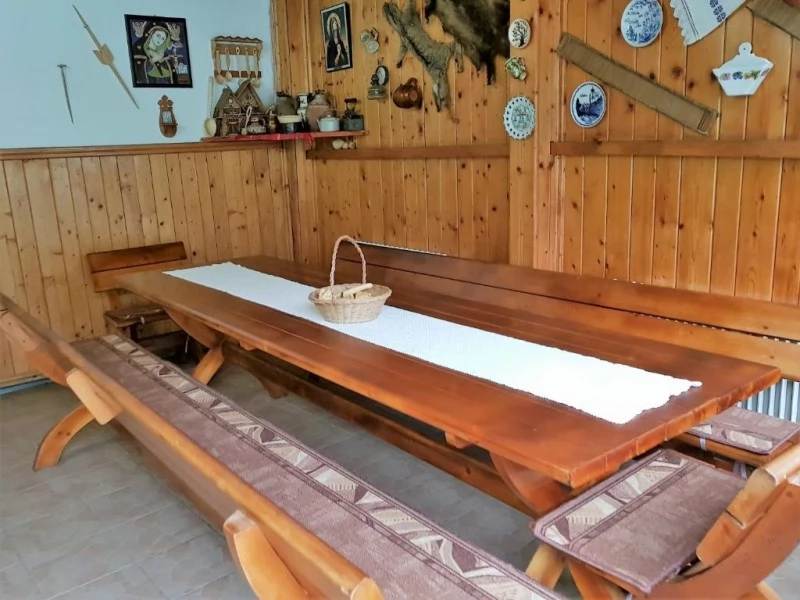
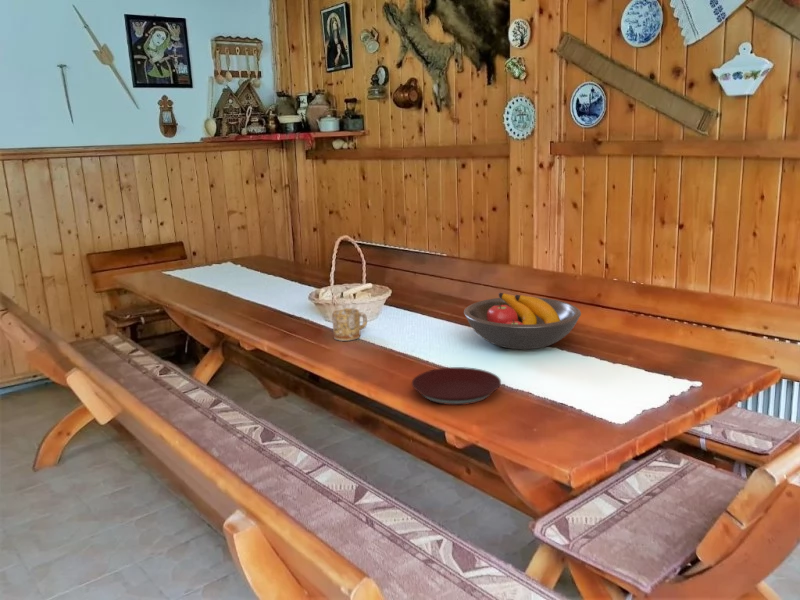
+ fruit bowl [463,292,582,350]
+ mug [331,307,368,342]
+ plate [411,366,502,406]
